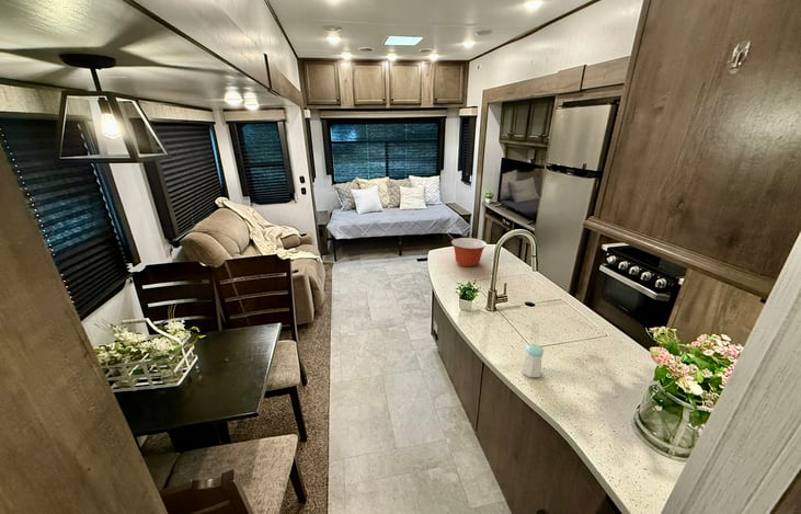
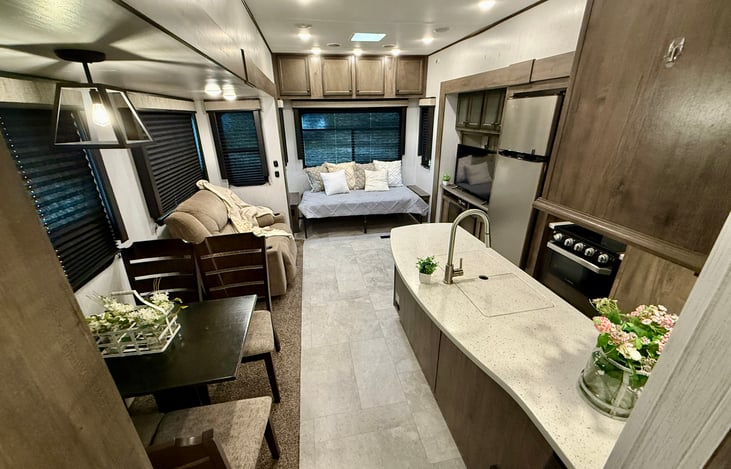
- salt shaker [520,343,545,378]
- mixing bowl [450,237,488,267]
